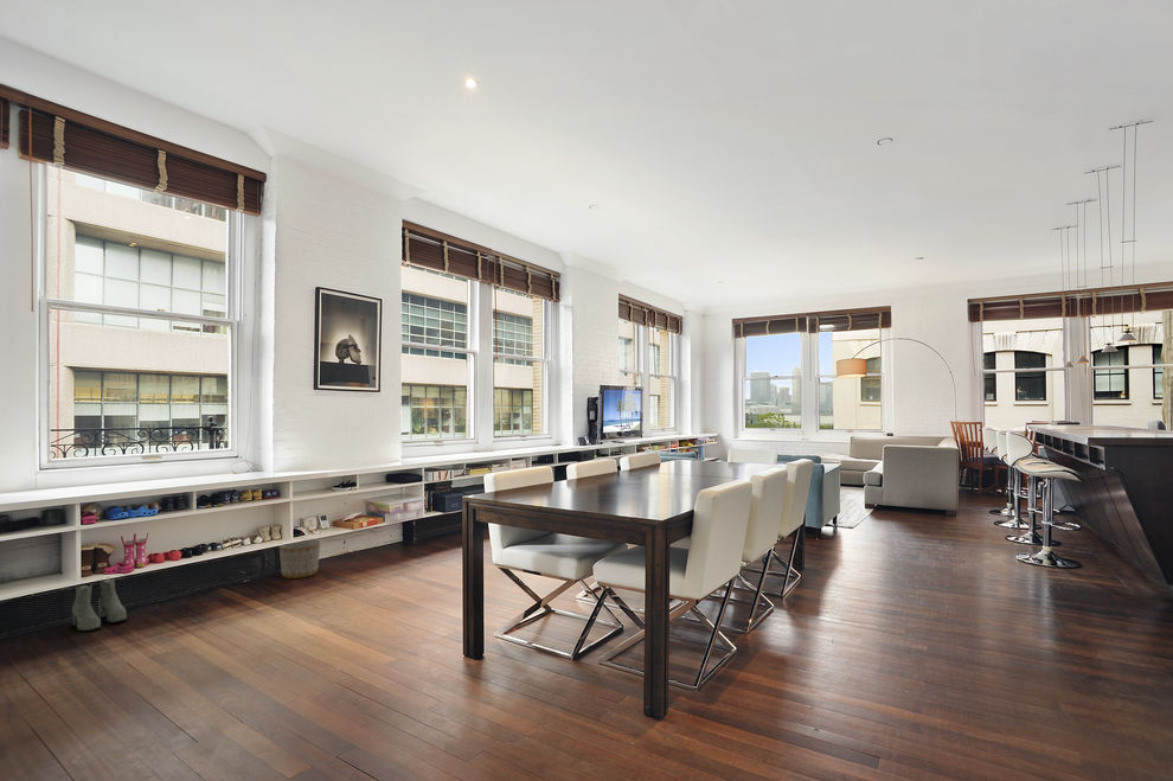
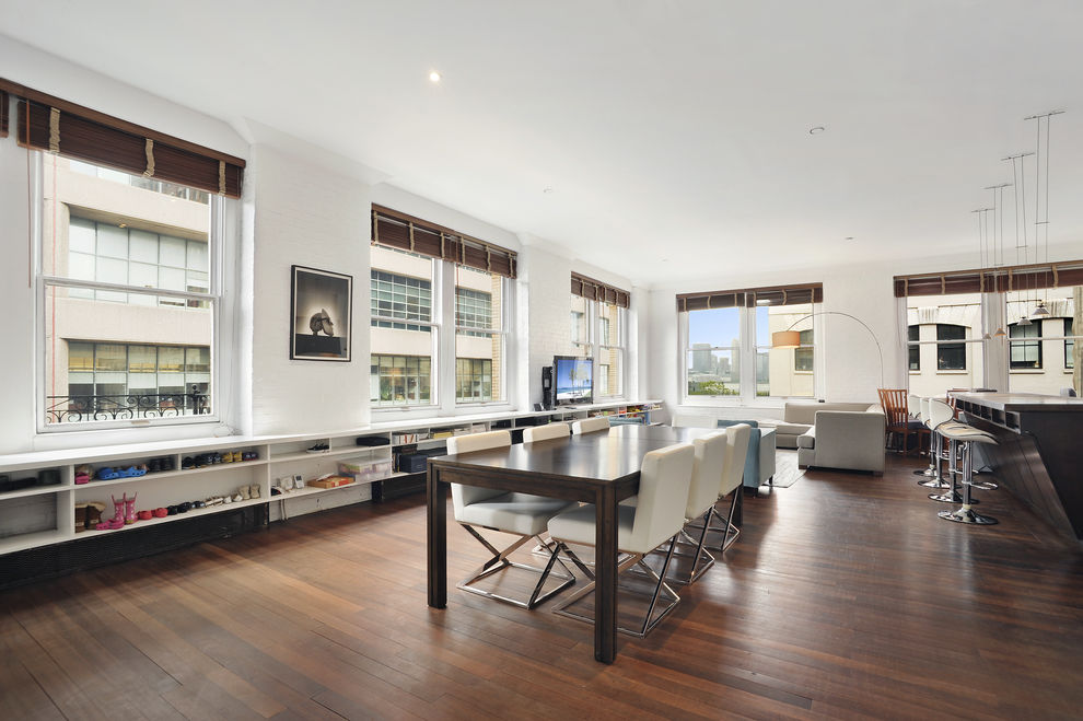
- planter [278,538,321,580]
- boots [71,577,128,632]
